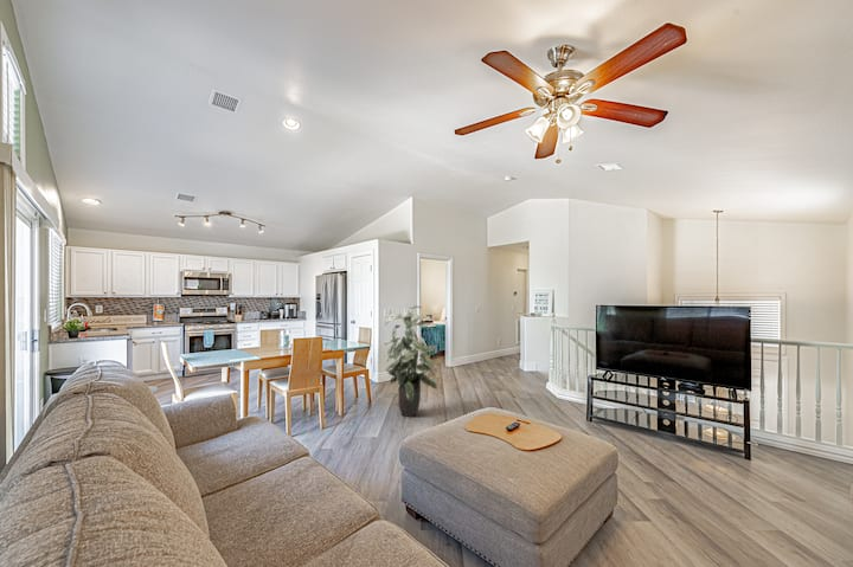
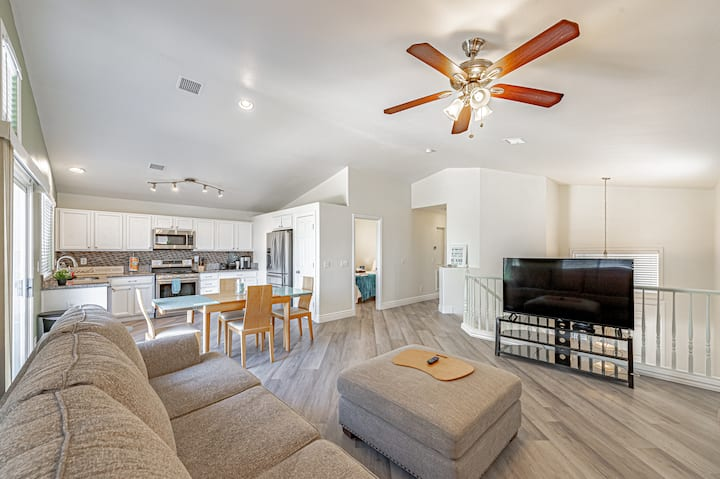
- indoor plant [383,304,438,419]
